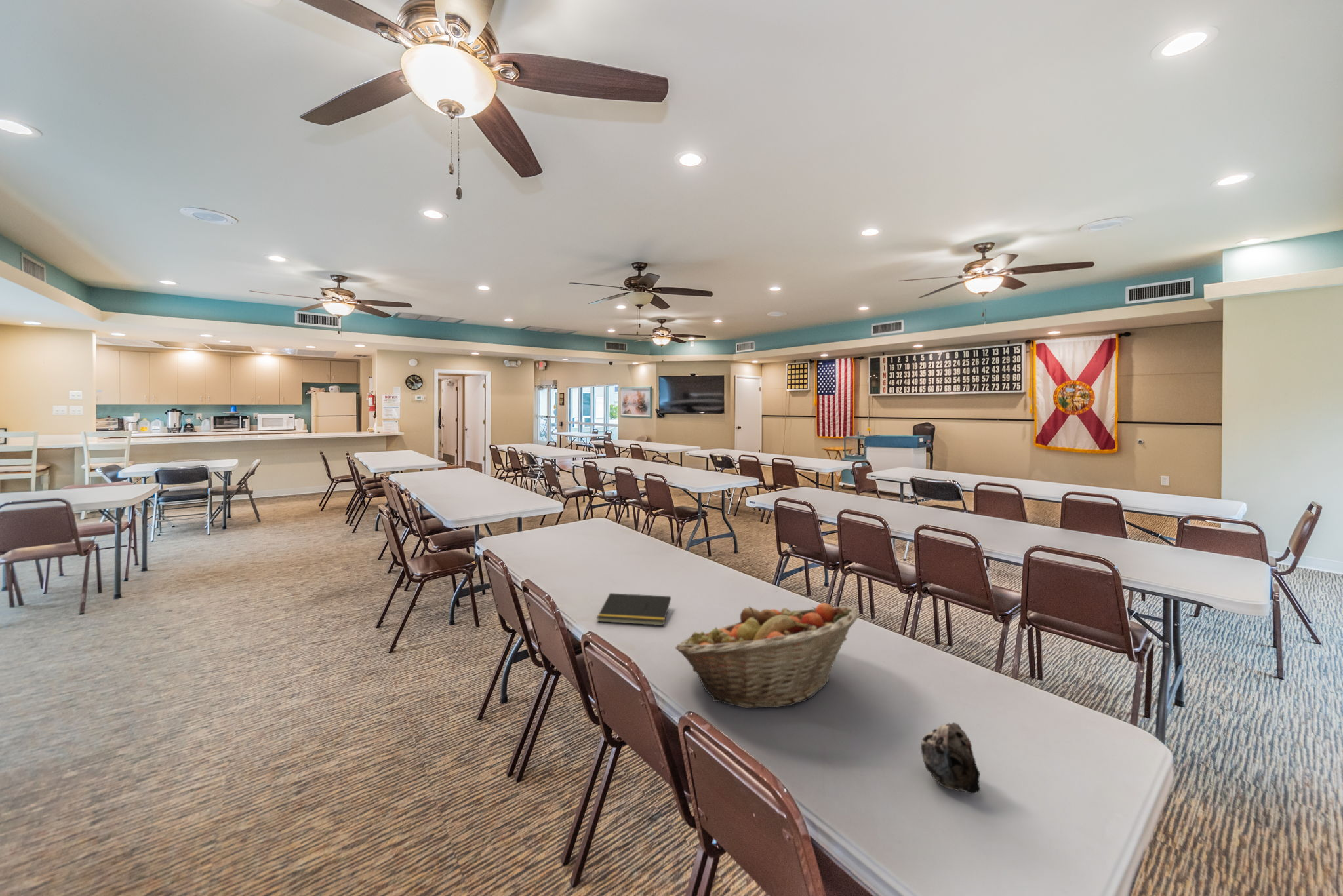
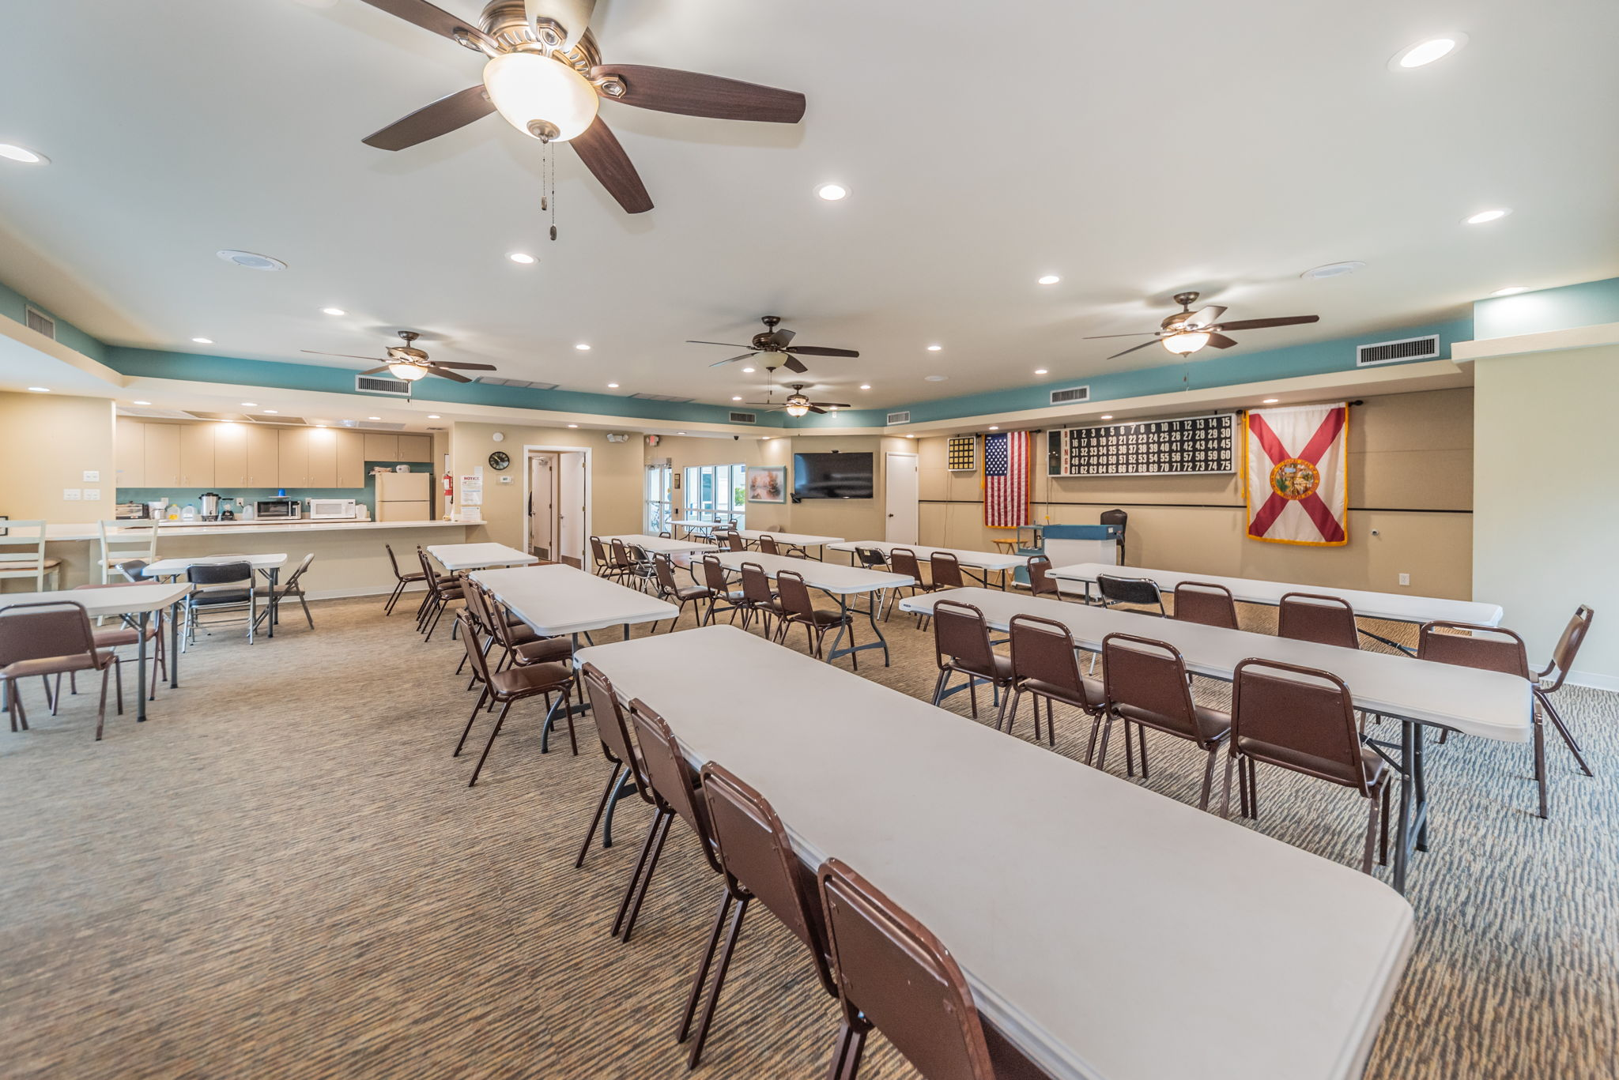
- notepad [596,593,671,626]
- decorative skull [920,722,981,795]
- fruit basket [675,602,860,709]
